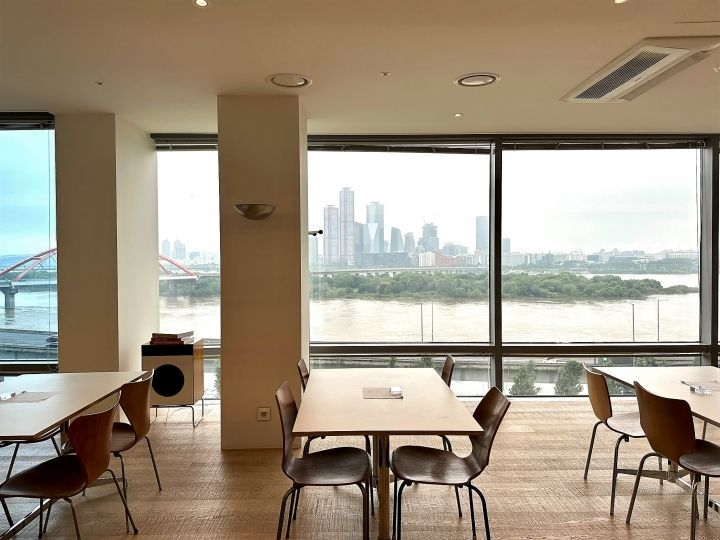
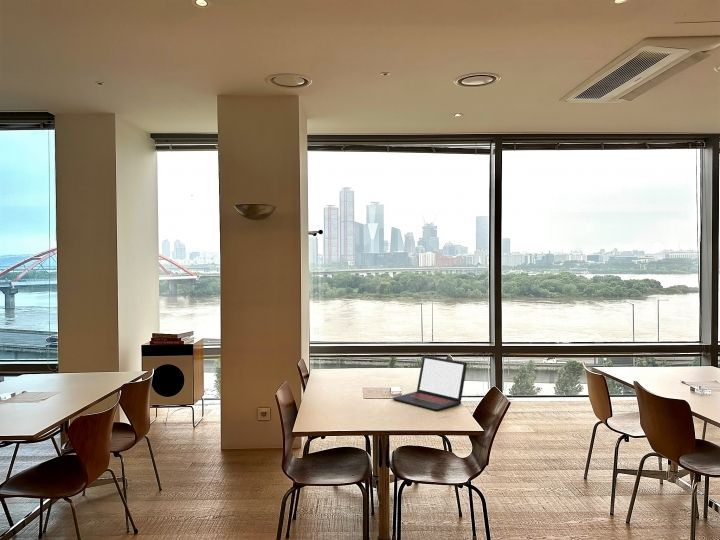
+ laptop [392,355,468,412]
